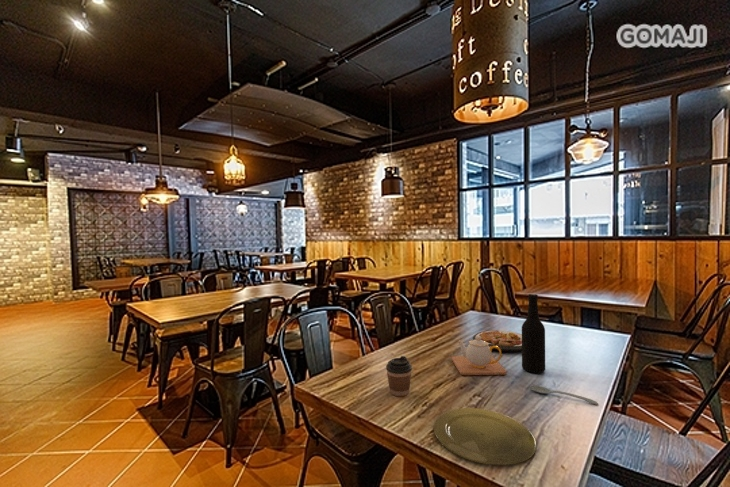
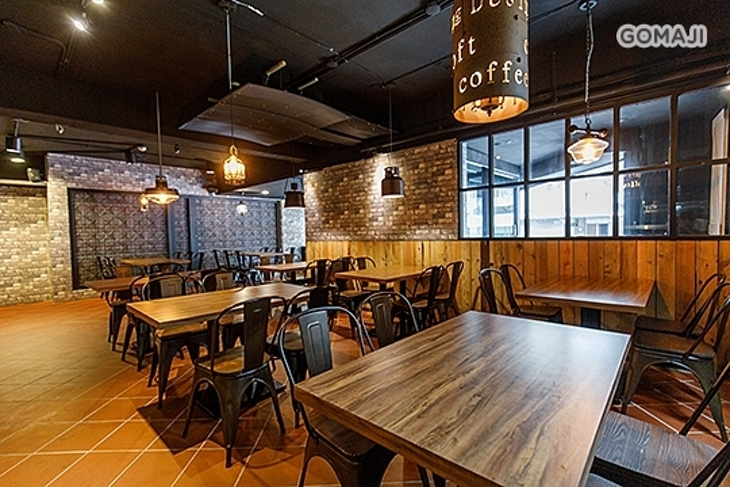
- teapot [450,336,508,376]
- coffee cup [385,355,413,397]
- plate [472,330,522,353]
- bottle [521,293,546,374]
- spoon [529,384,599,406]
- plate [433,407,537,466]
